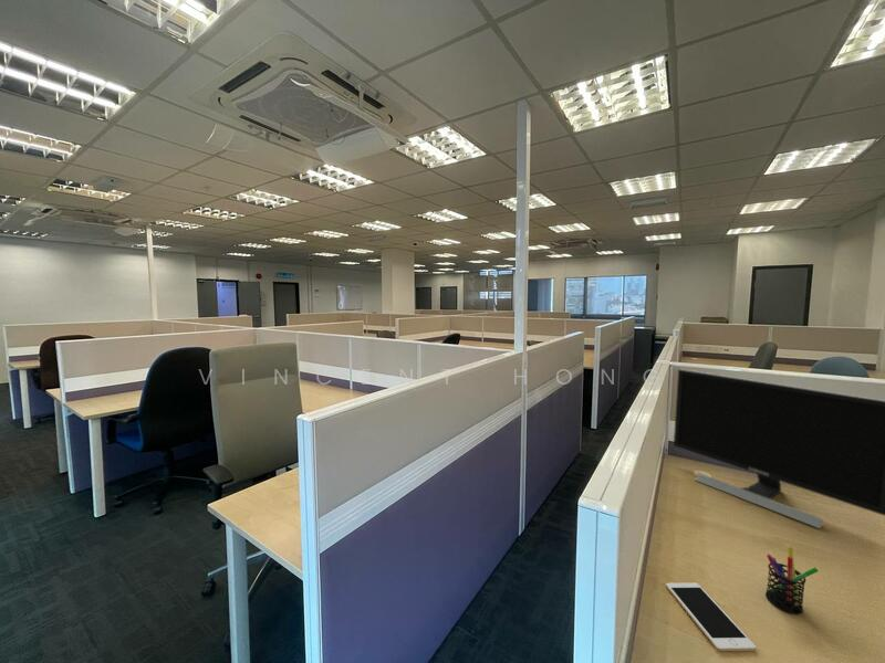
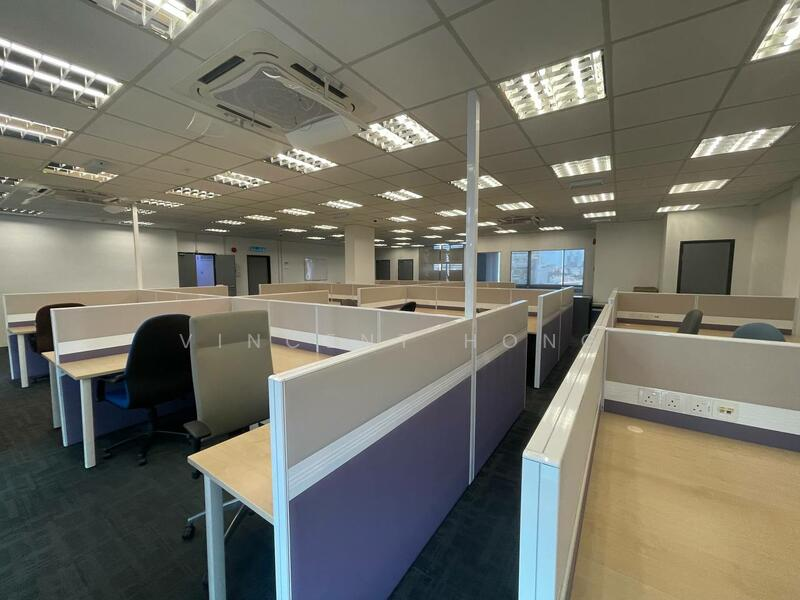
- monitor [673,368,885,529]
- cell phone [665,581,758,652]
- pen holder [764,546,820,614]
